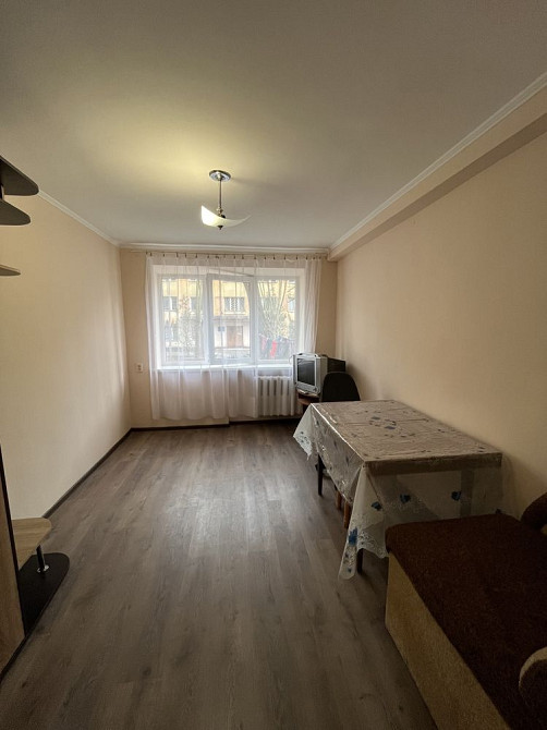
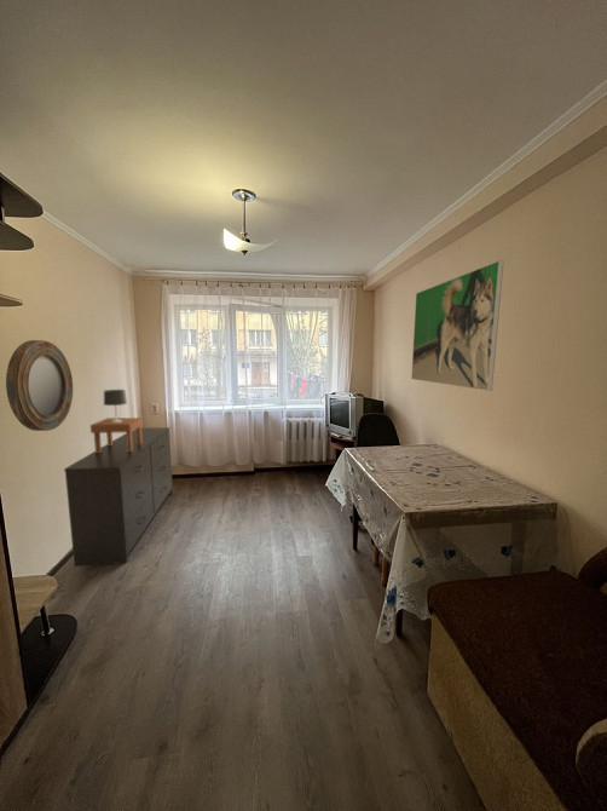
+ home mirror [5,339,74,432]
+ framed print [410,259,504,392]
+ dresser [63,426,174,568]
+ table lamp [89,389,144,453]
